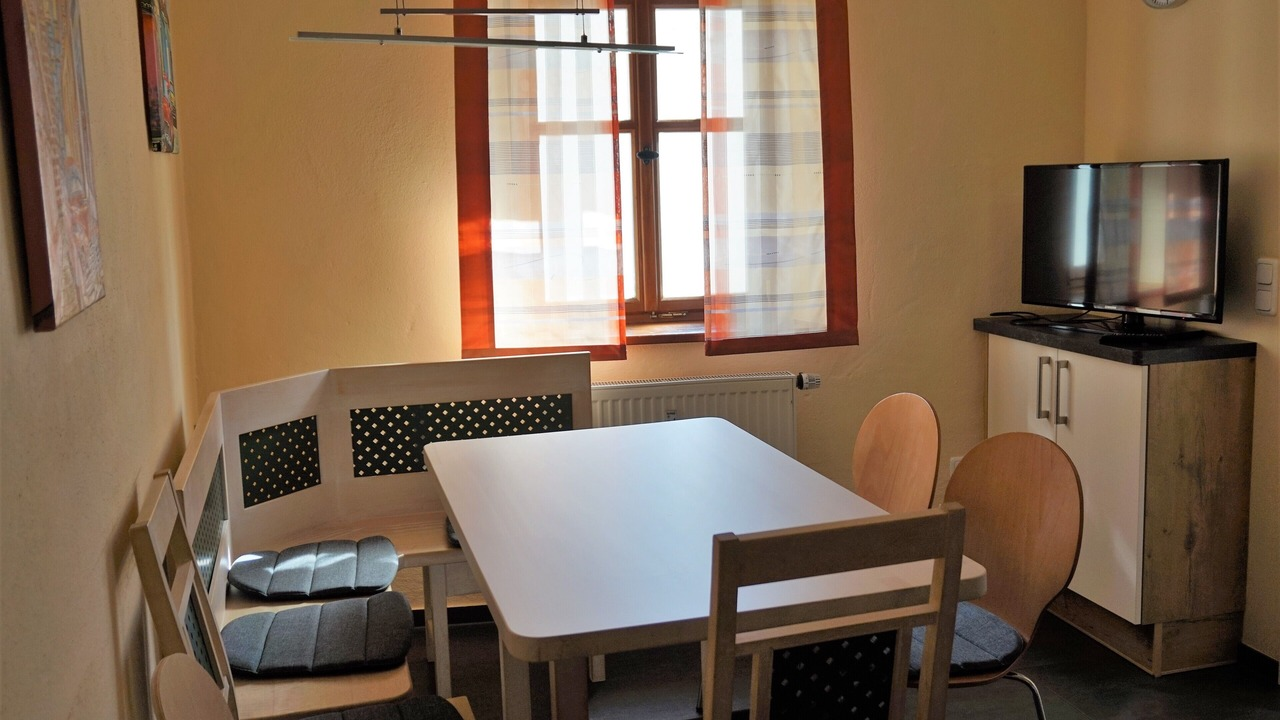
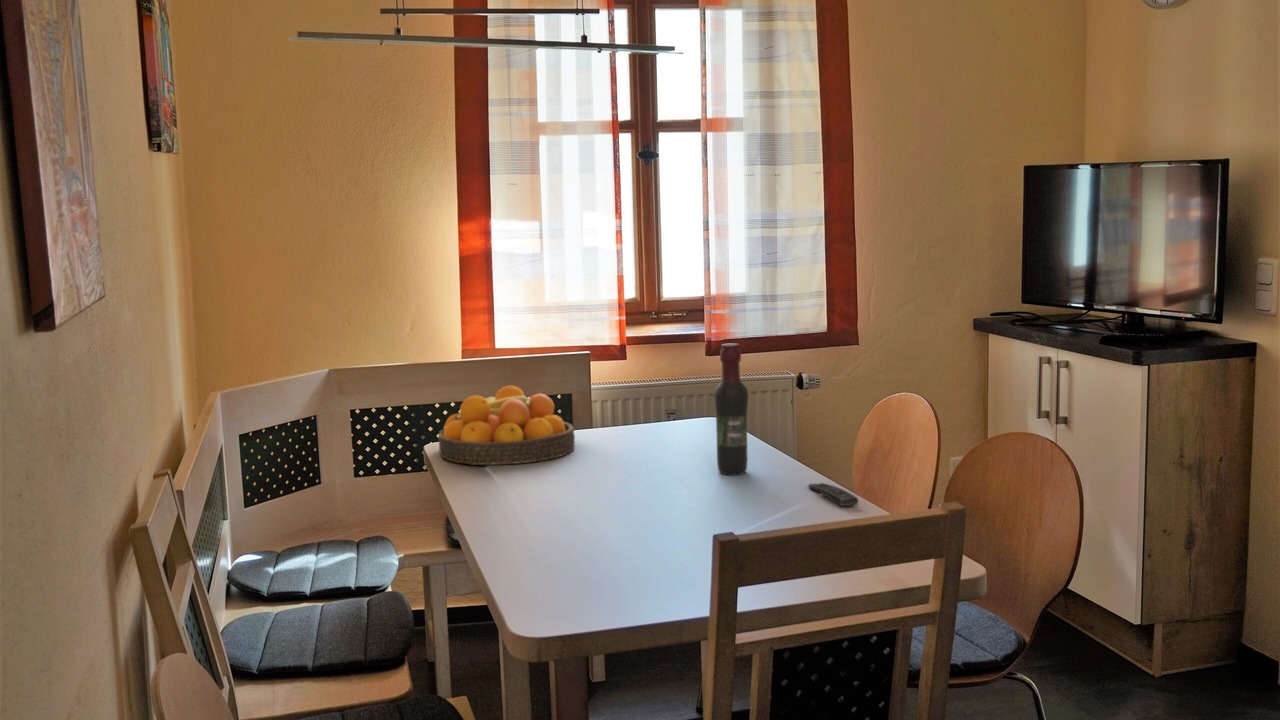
+ fruit bowl [437,385,576,466]
+ wine bottle [713,343,749,476]
+ remote control [807,482,859,507]
